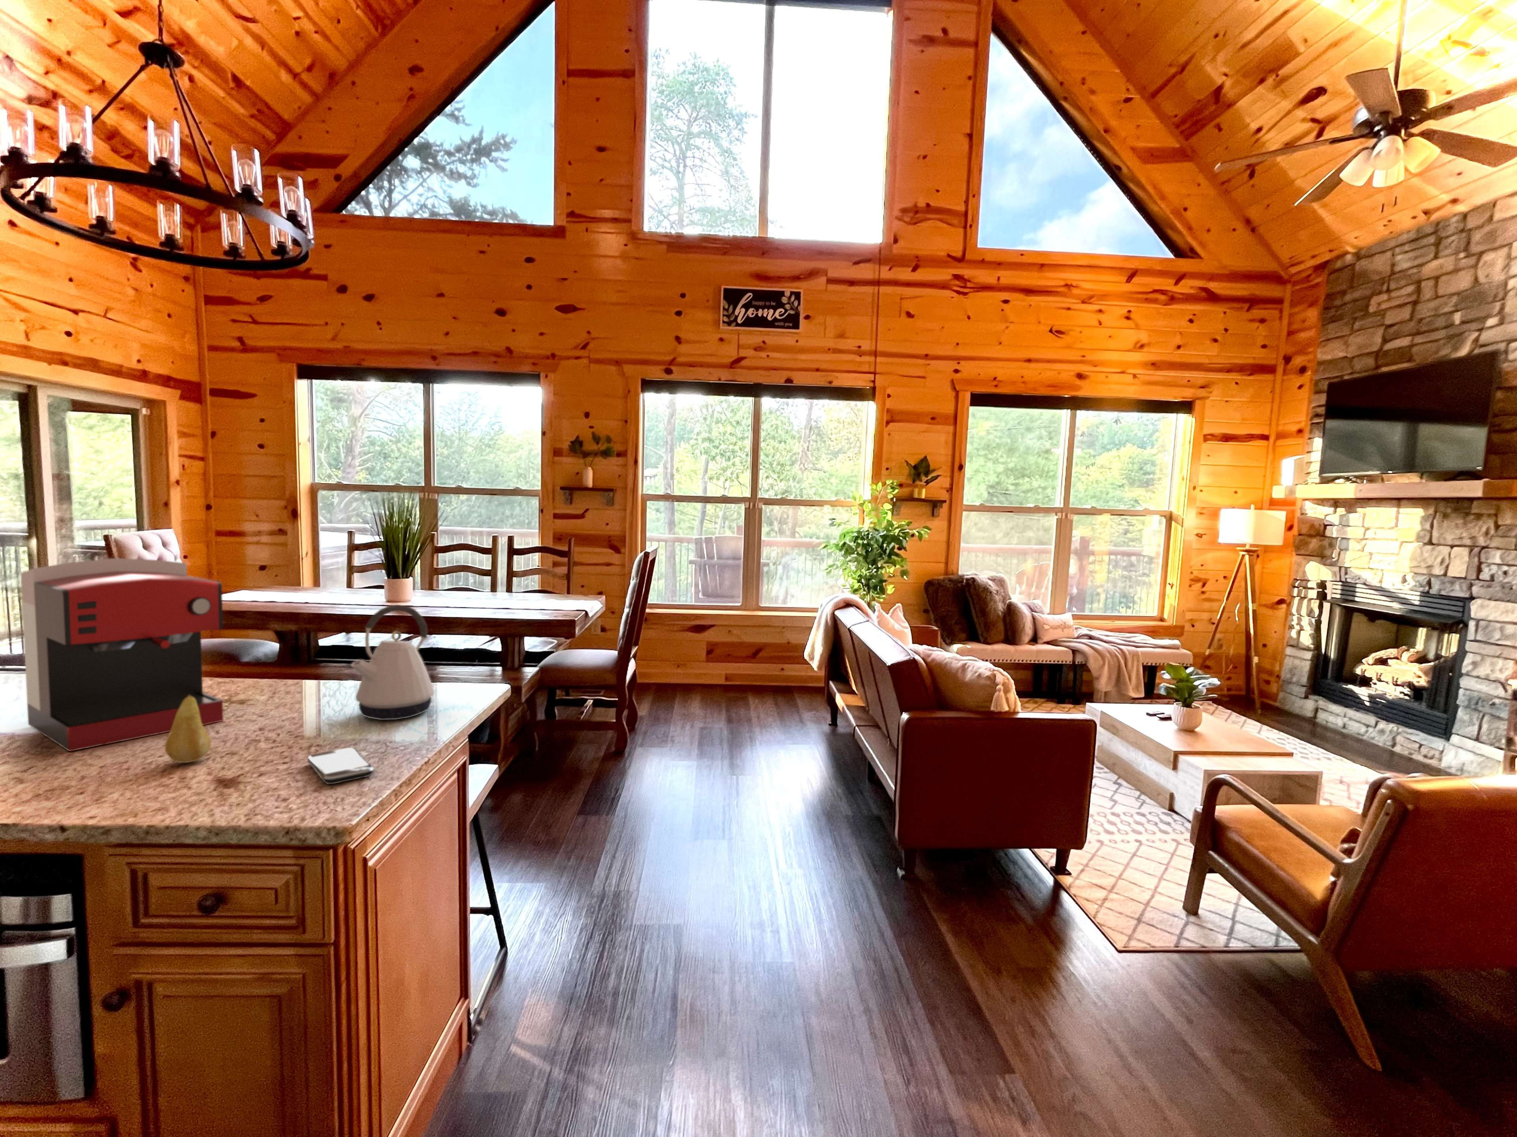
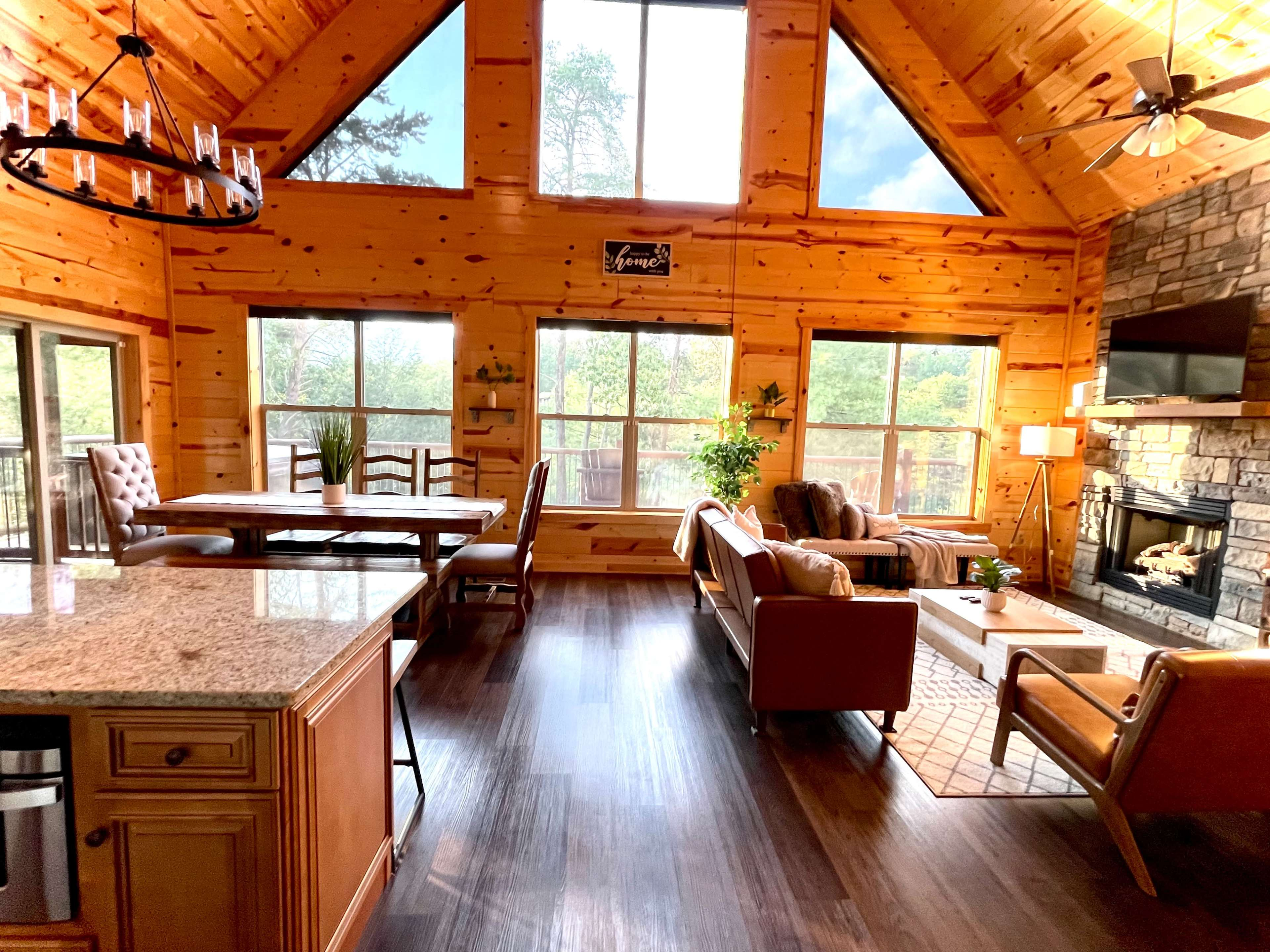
- smartphone [307,748,375,785]
- coffee maker [20,558,223,751]
- fruit [165,695,211,763]
- kettle [350,604,435,720]
